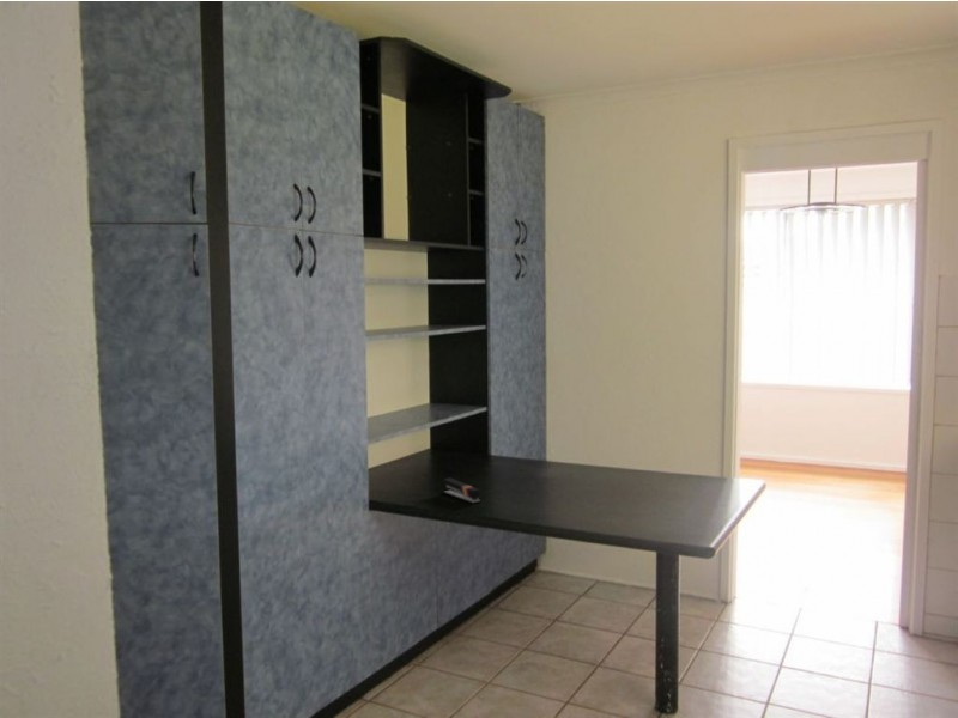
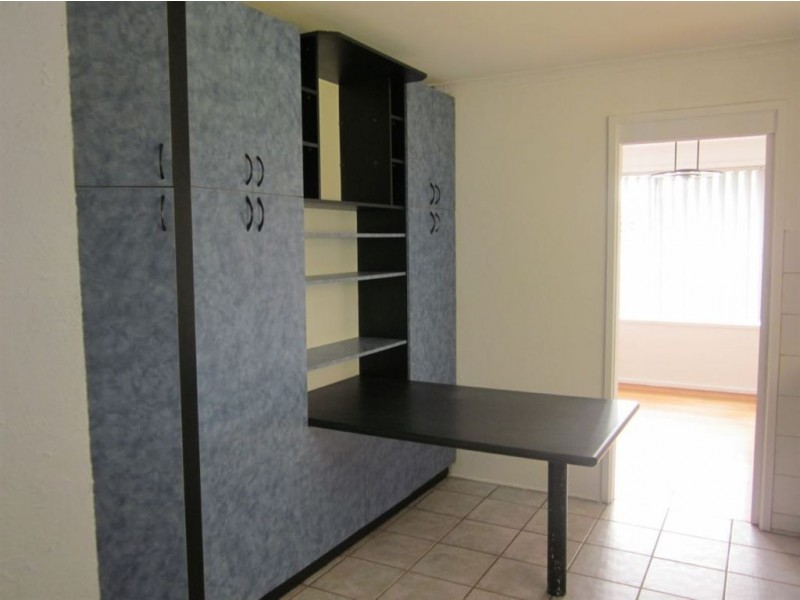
- stapler [442,477,481,505]
